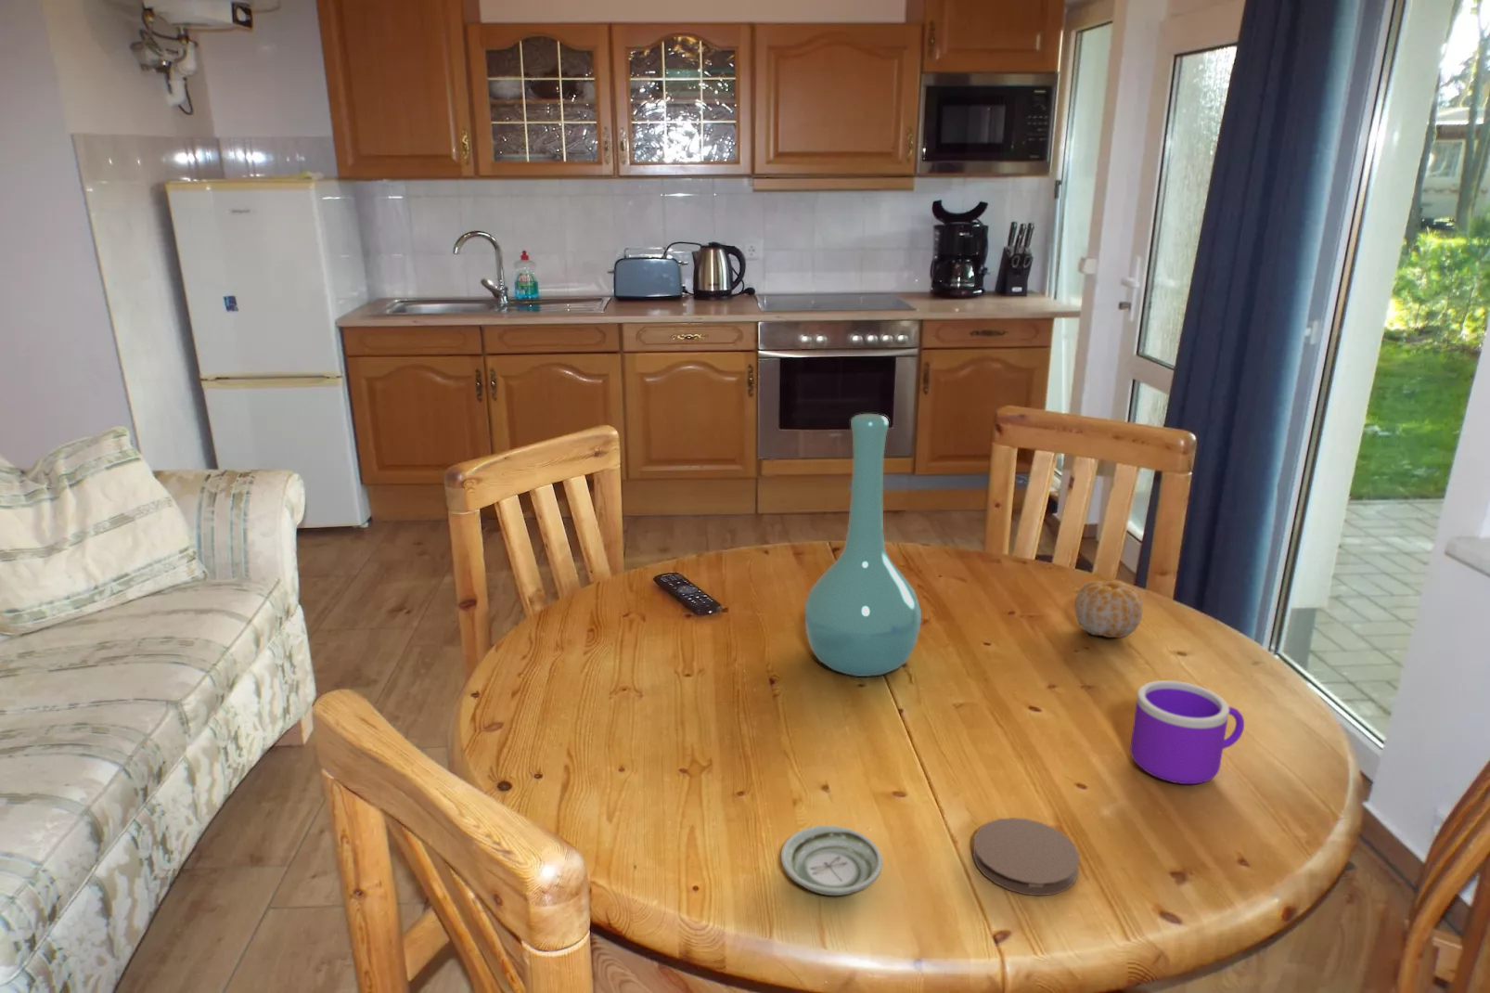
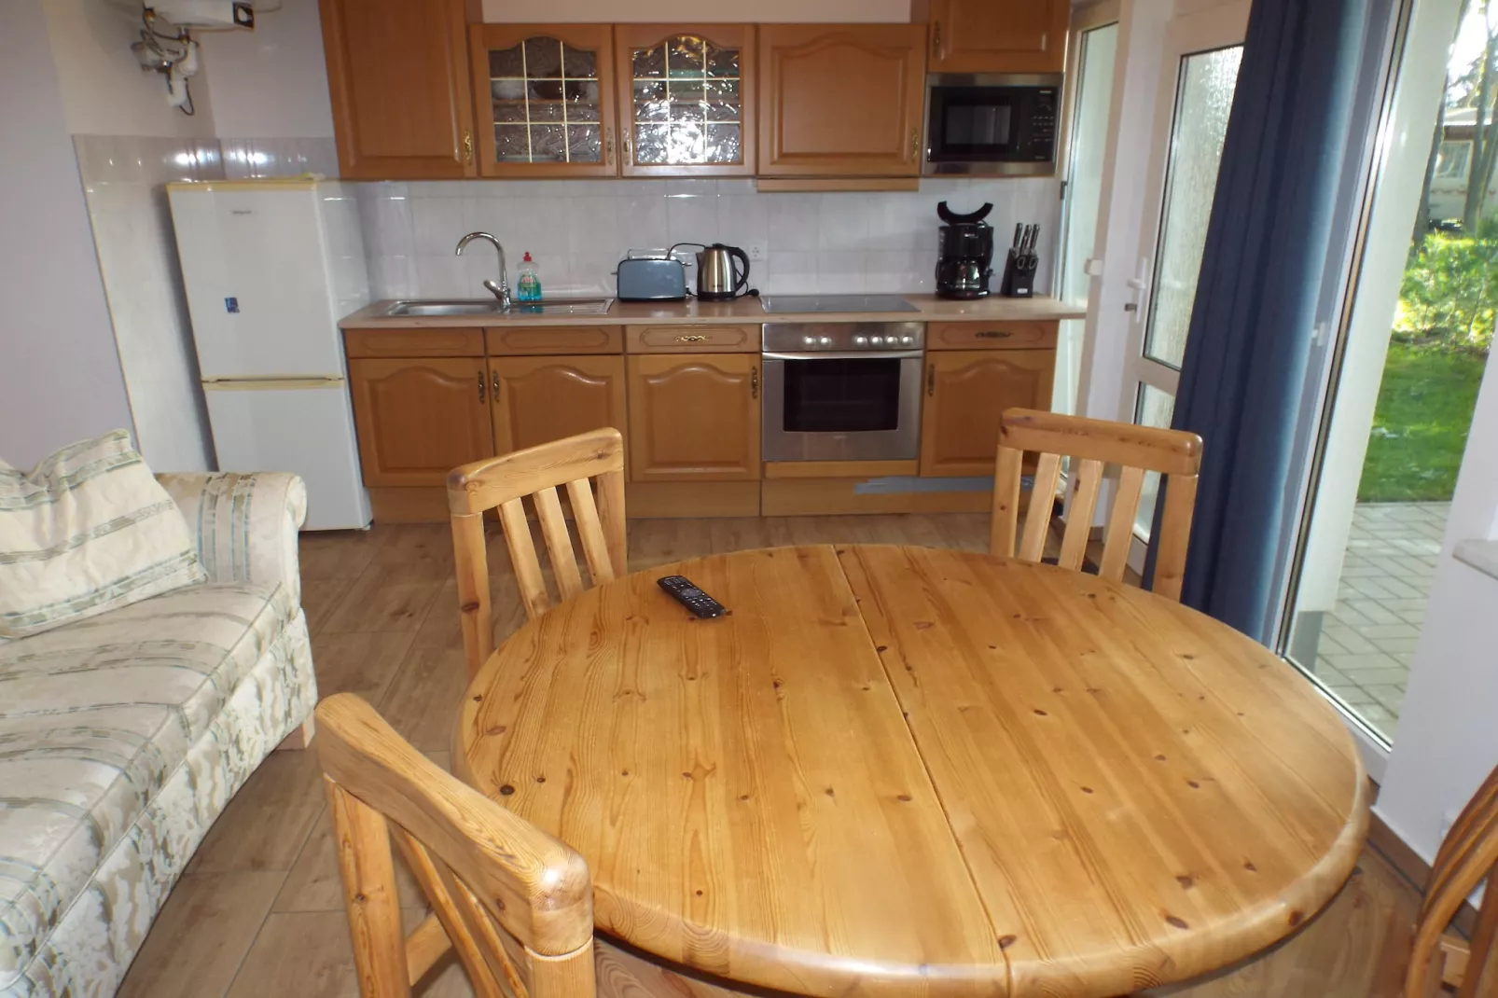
- vase [804,413,922,677]
- mug [1129,679,1245,785]
- coaster [973,817,1081,897]
- saucer [780,825,883,897]
- fruit [1075,580,1144,638]
